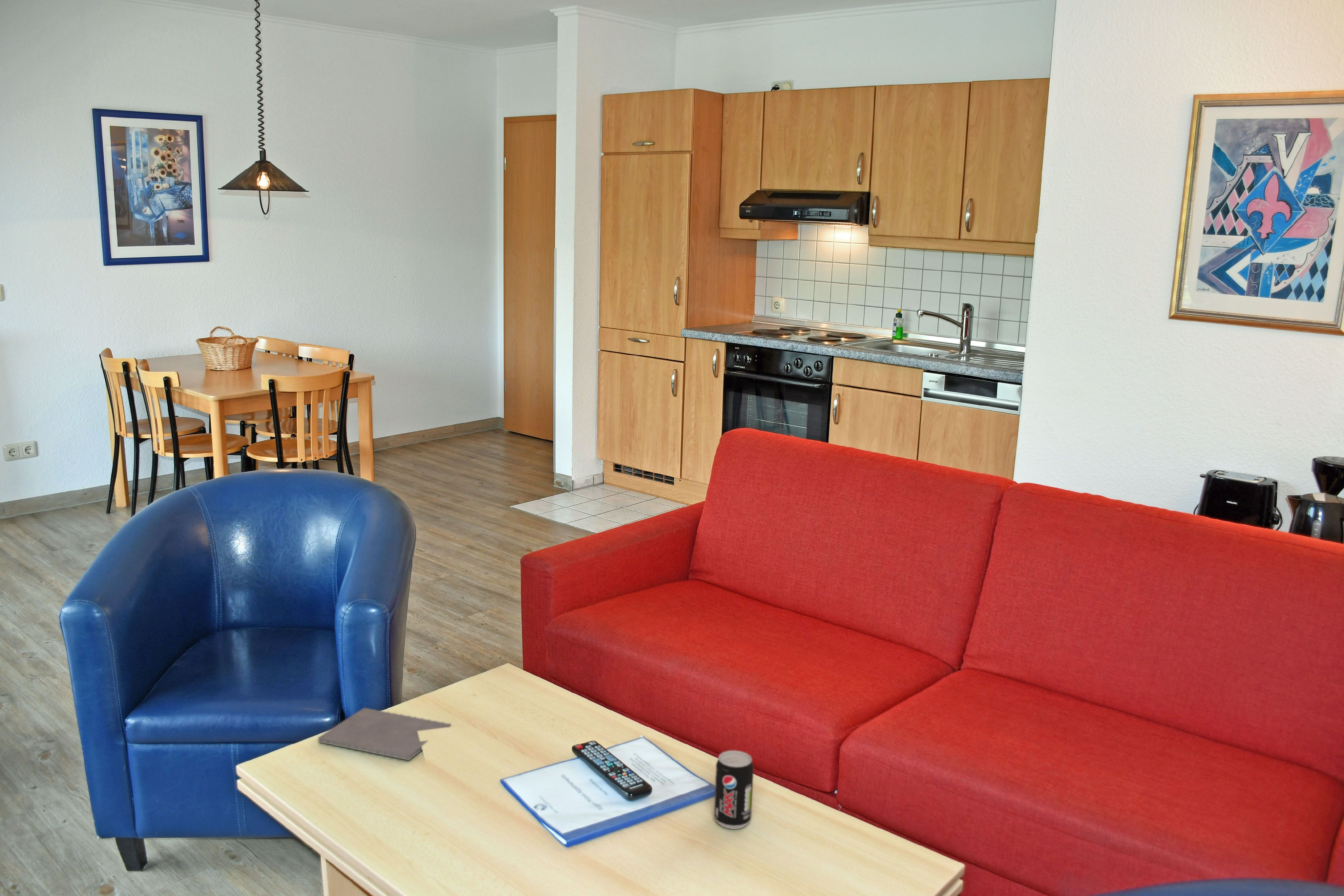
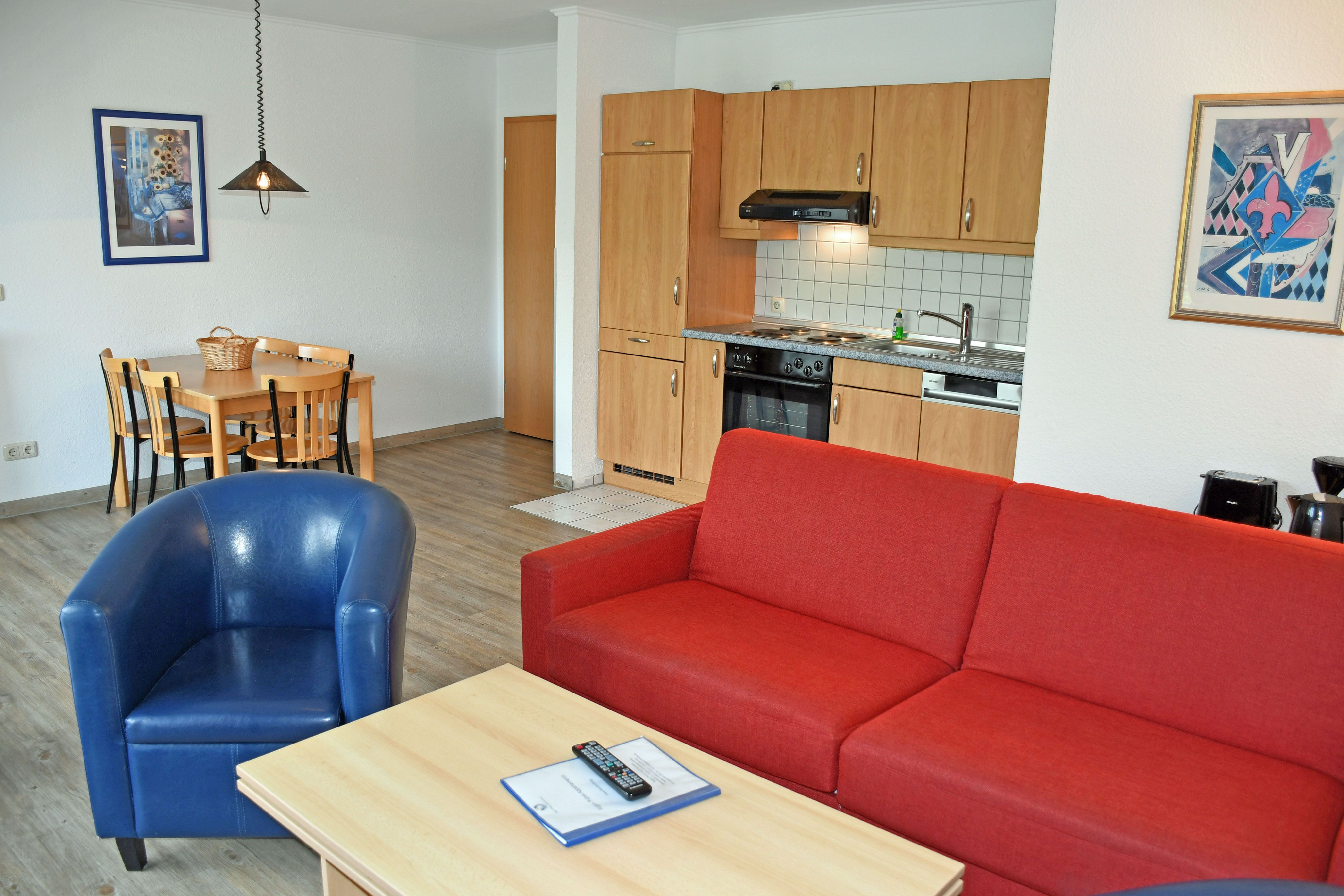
- beverage can [713,750,754,829]
- notepad [318,708,451,761]
